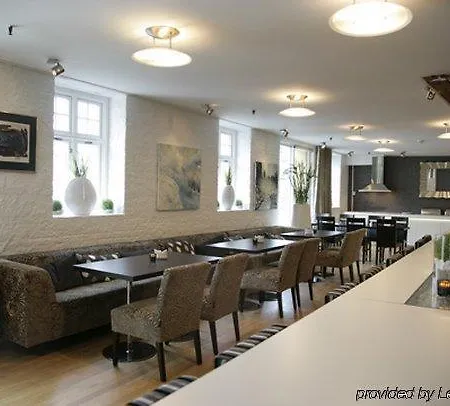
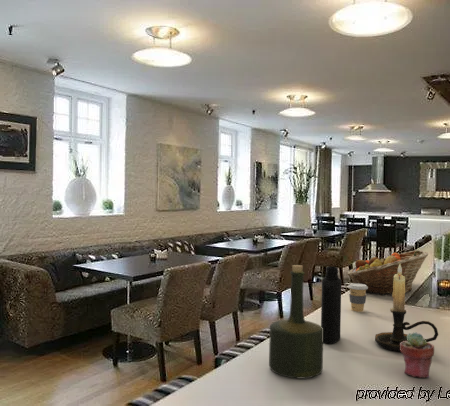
+ fruit basket [347,249,429,296]
+ wine bottle [268,264,324,379]
+ potted succulent [400,331,435,379]
+ candle holder [374,264,439,353]
+ coffee cup [347,282,368,313]
+ bottle [320,266,342,345]
